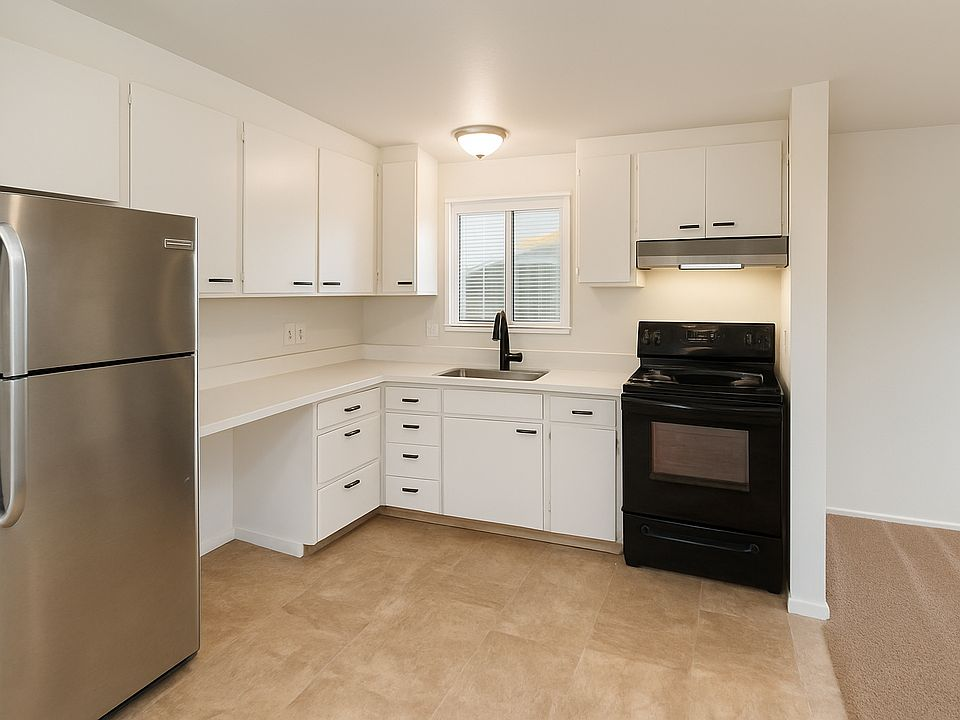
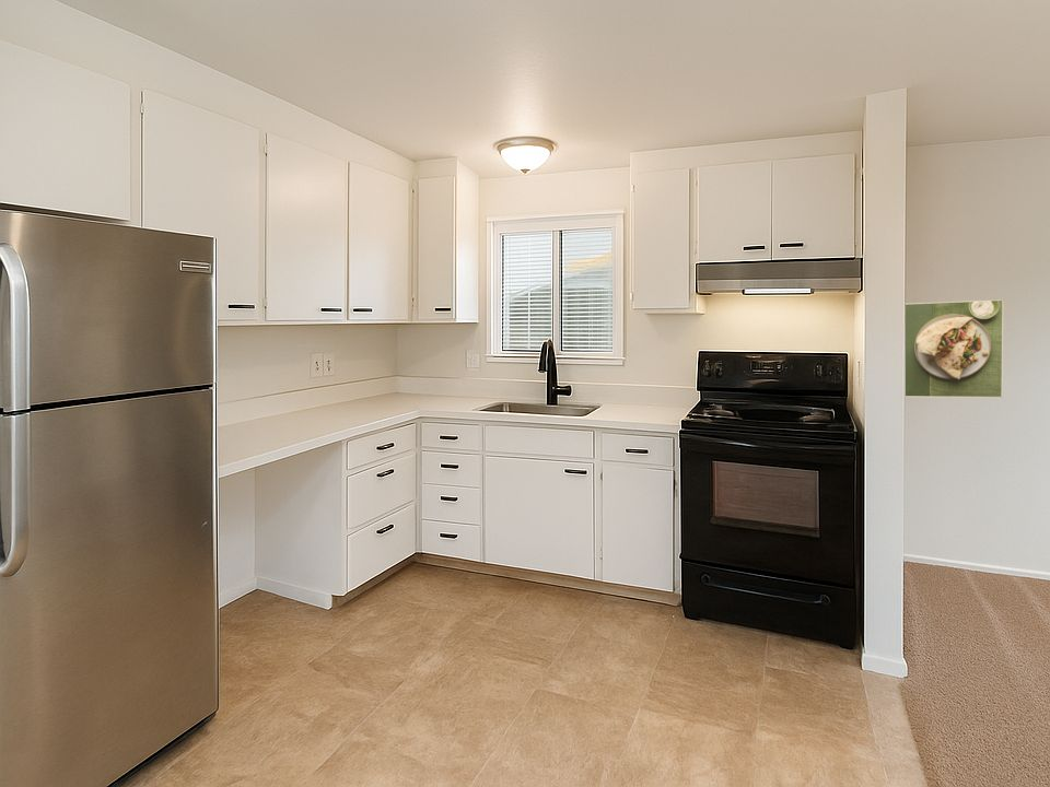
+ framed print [905,298,1004,399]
